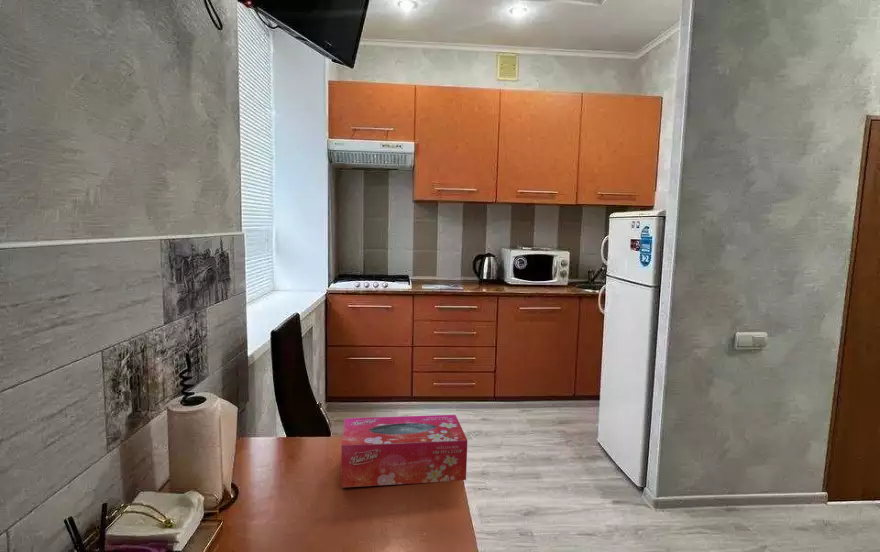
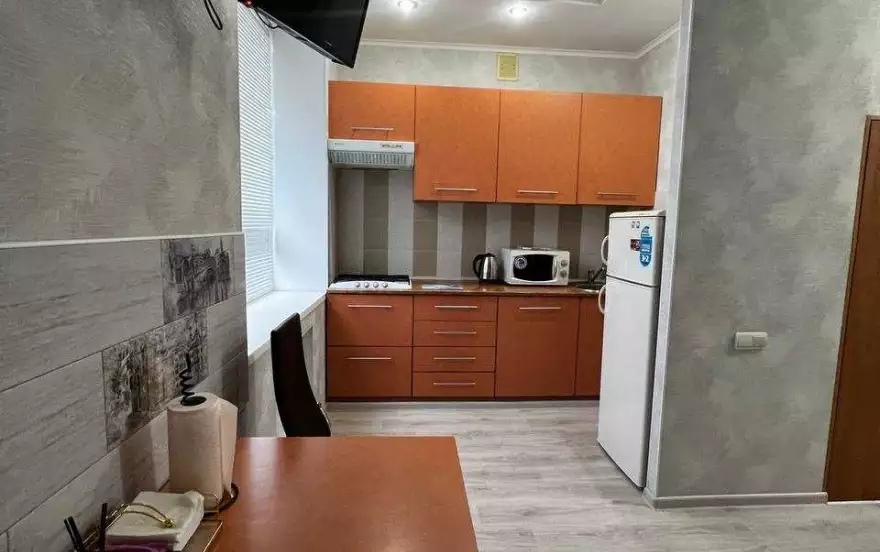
- tissue box [340,414,468,488]
